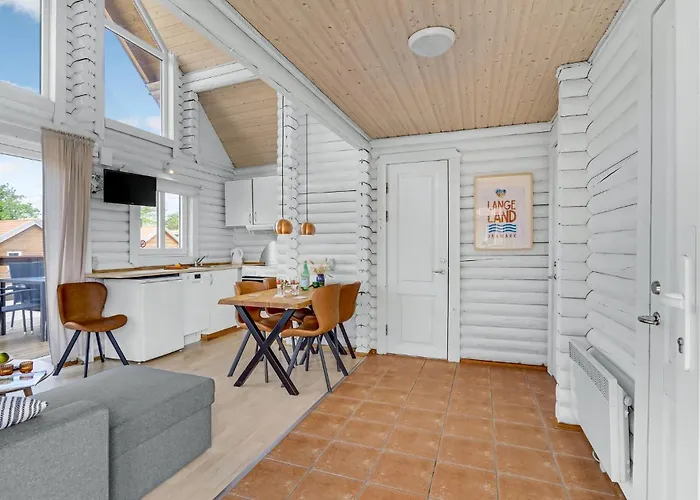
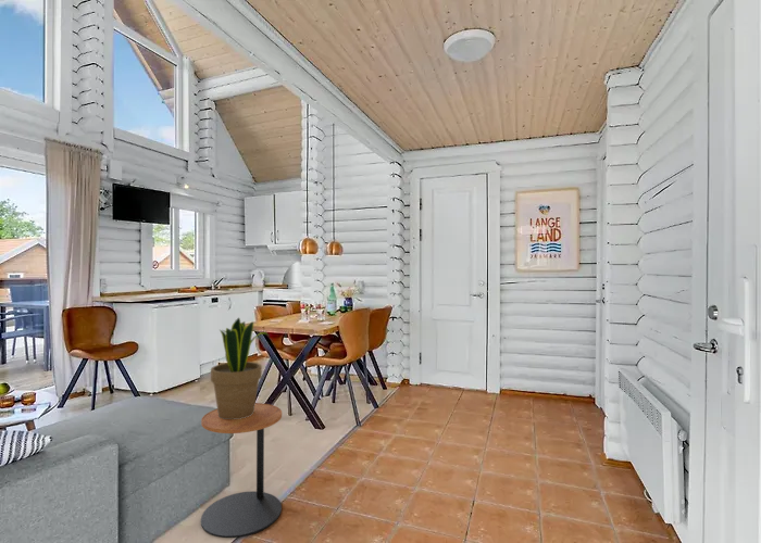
+ potted plant [210,316,270,419]
+ side table [200,402,283,539]
